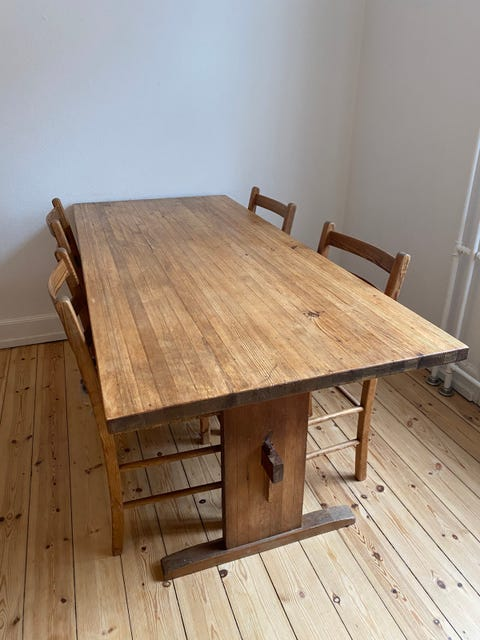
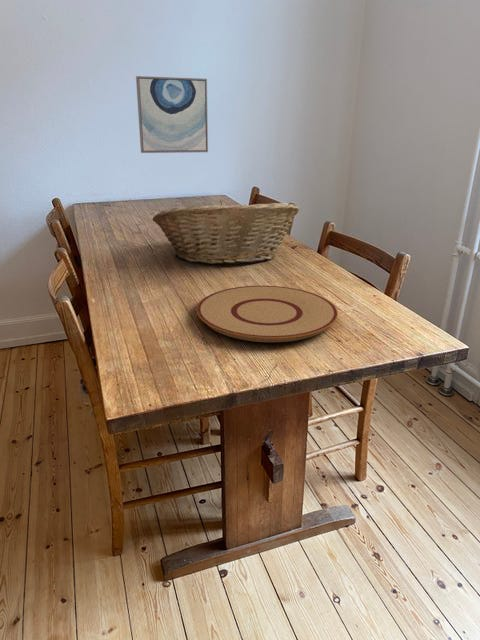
+ fruit basket [152,200,300,265]
+ wall art [135,75,209,154]
+ plate [196,285,339,343]
